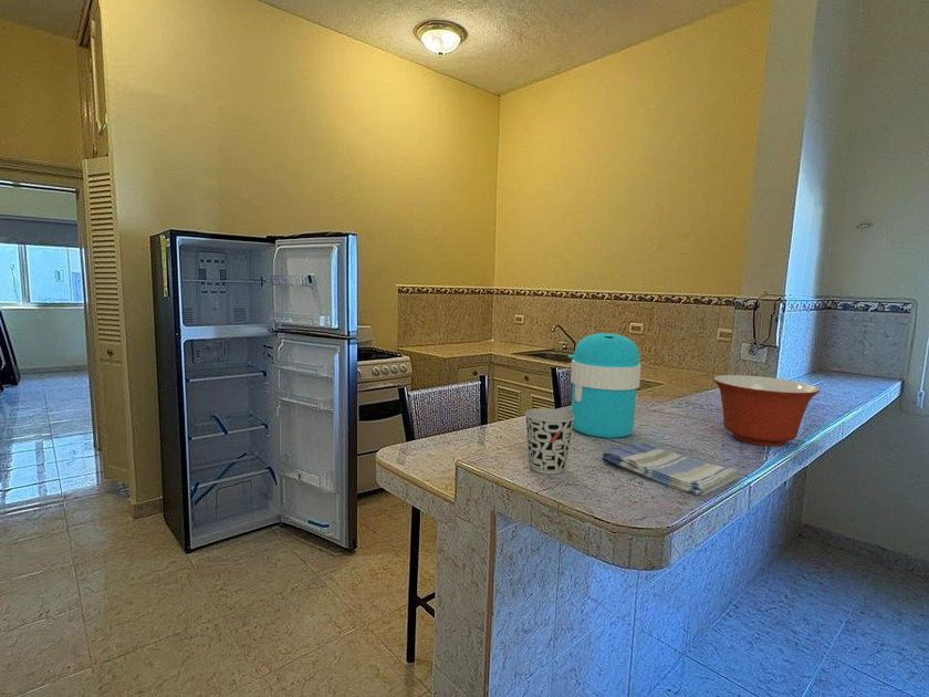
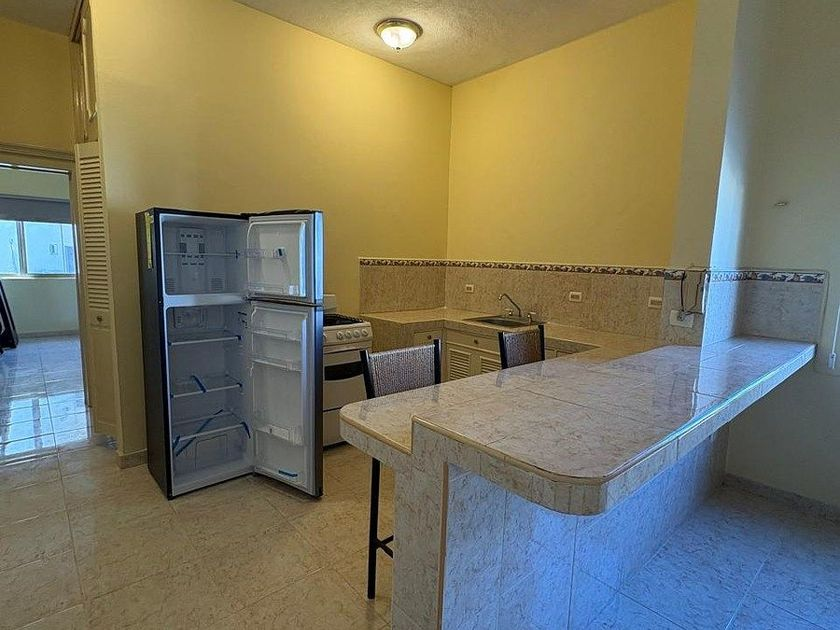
- dish towel [601,443,740,497]
- mixing bowl [712,374,821,447]
- coffee maker [567,332,643,439]
- cup [524,407,575,476]
